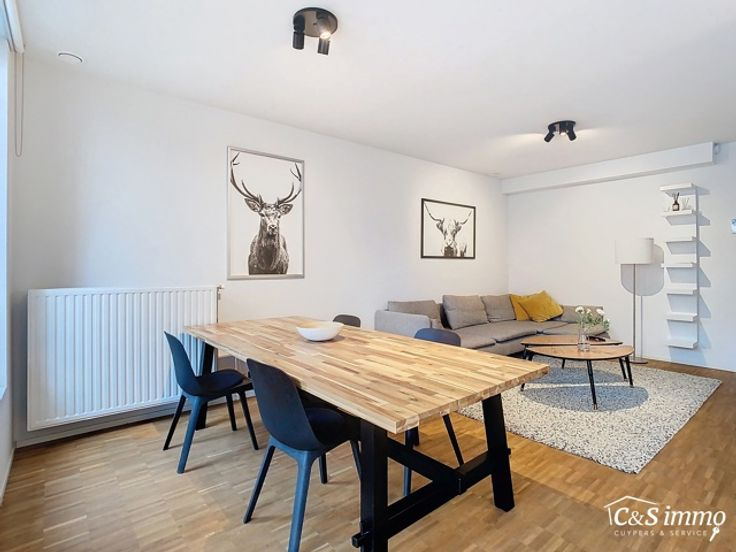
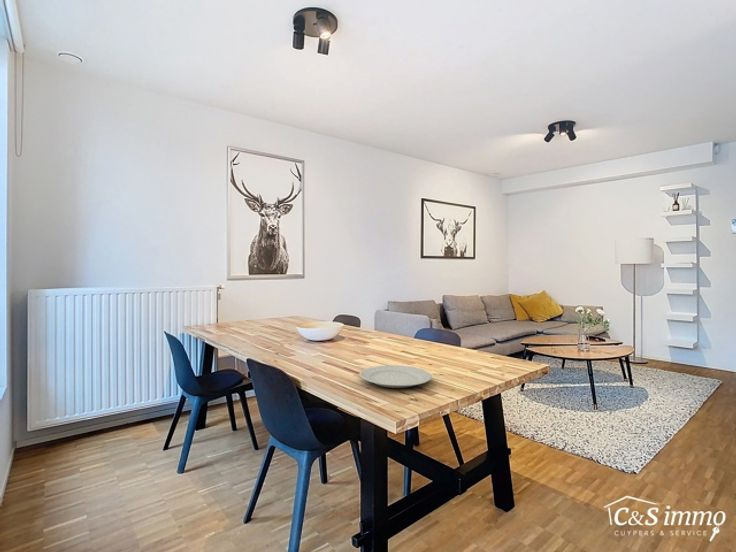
+ chinaware [359,364,433,389]
